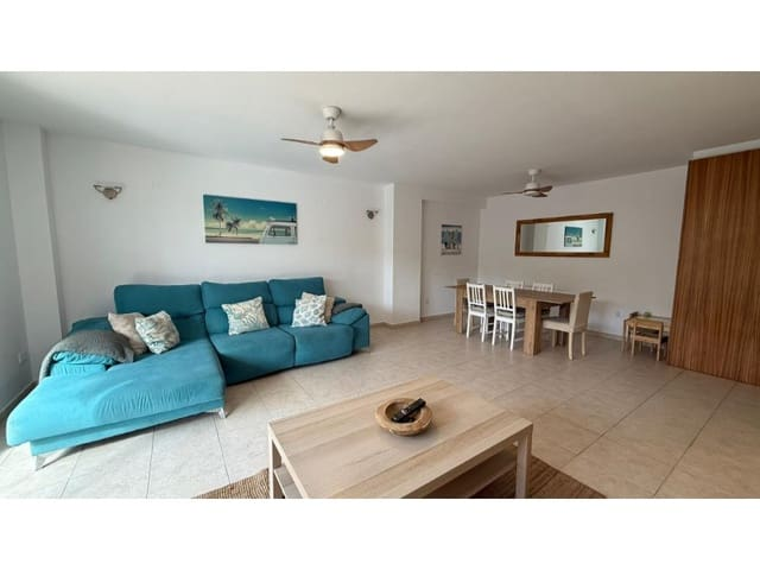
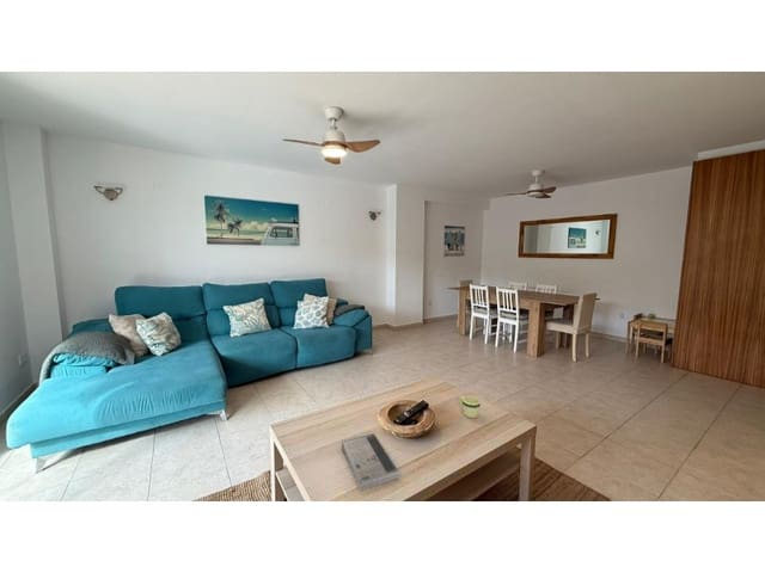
+ mug [458,395,482,419]
+ book [341,432,402,492]
